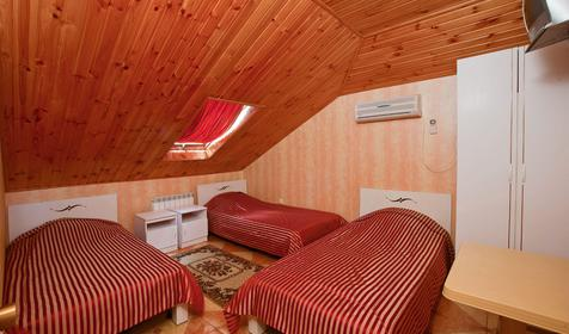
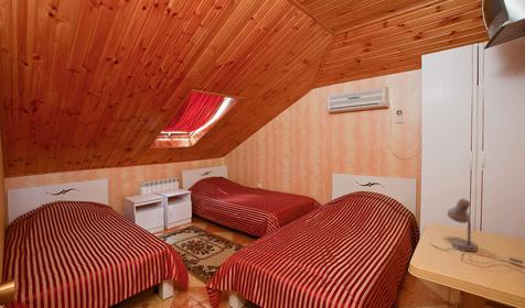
+ desk lamp [427,198,525,270]
